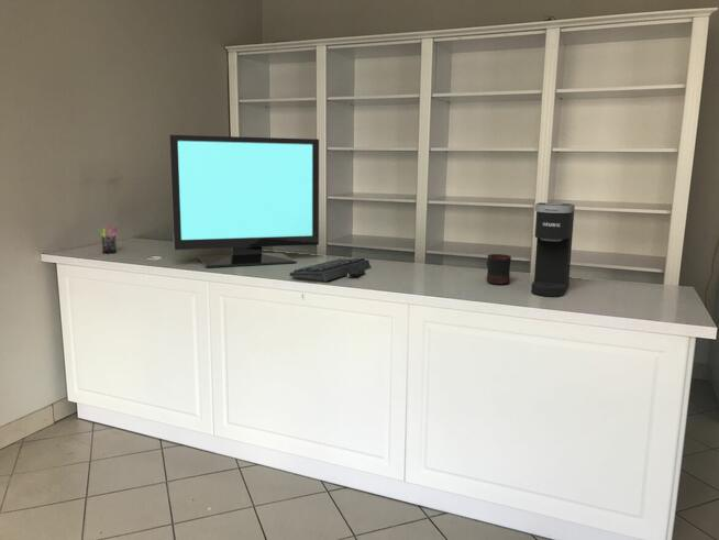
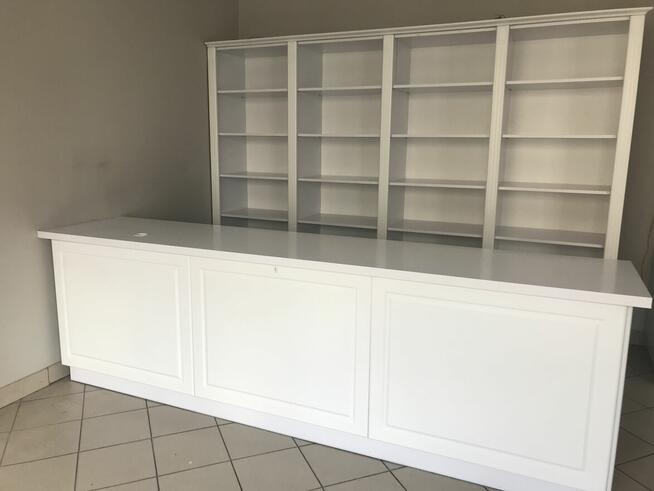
- mug [486,253,512,285]
- pen holder [97,223,119,254]
- keyboard [288,257,372,283]
- monitor [168,134,320,268]
- coffee maker [530,201,576,298]
